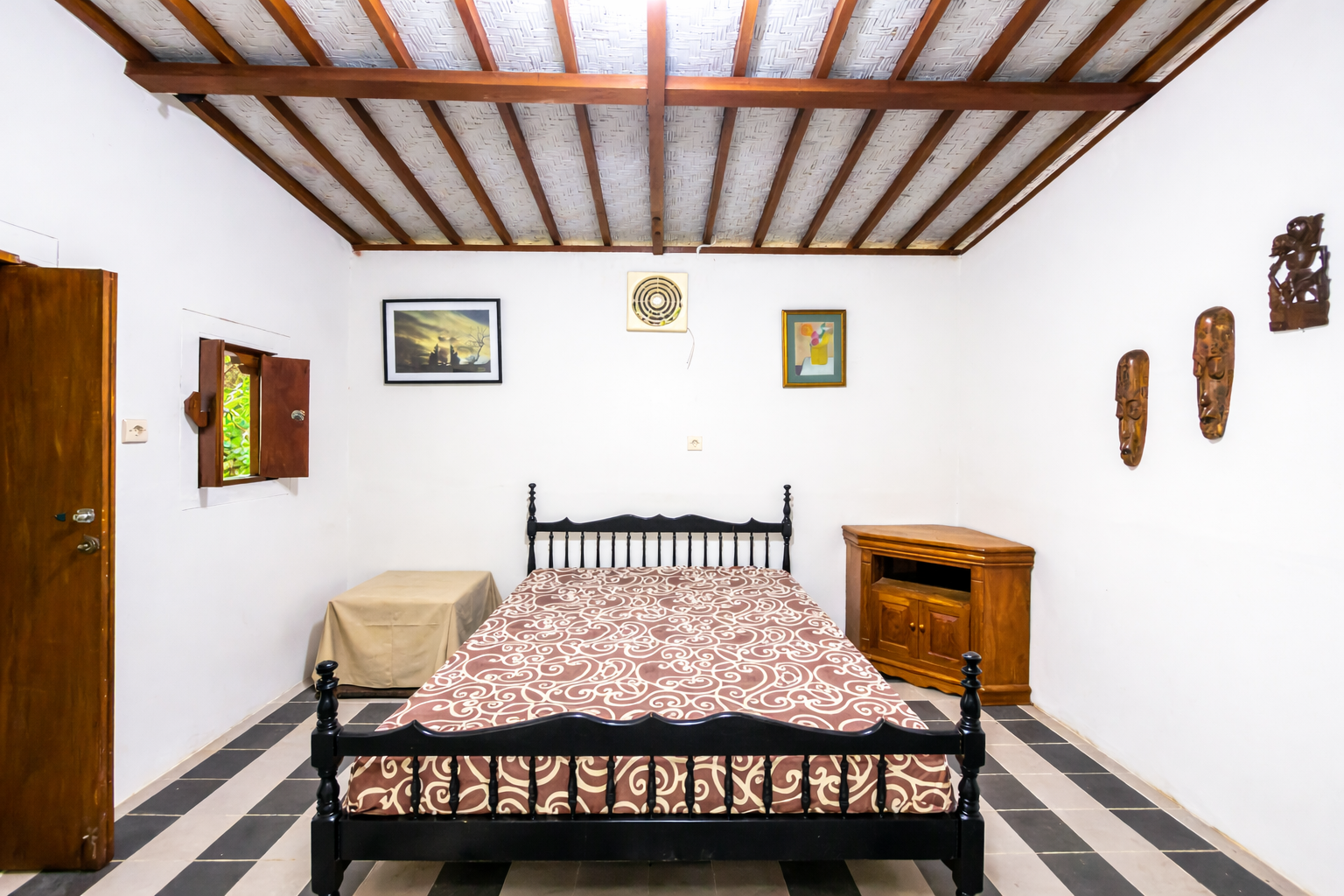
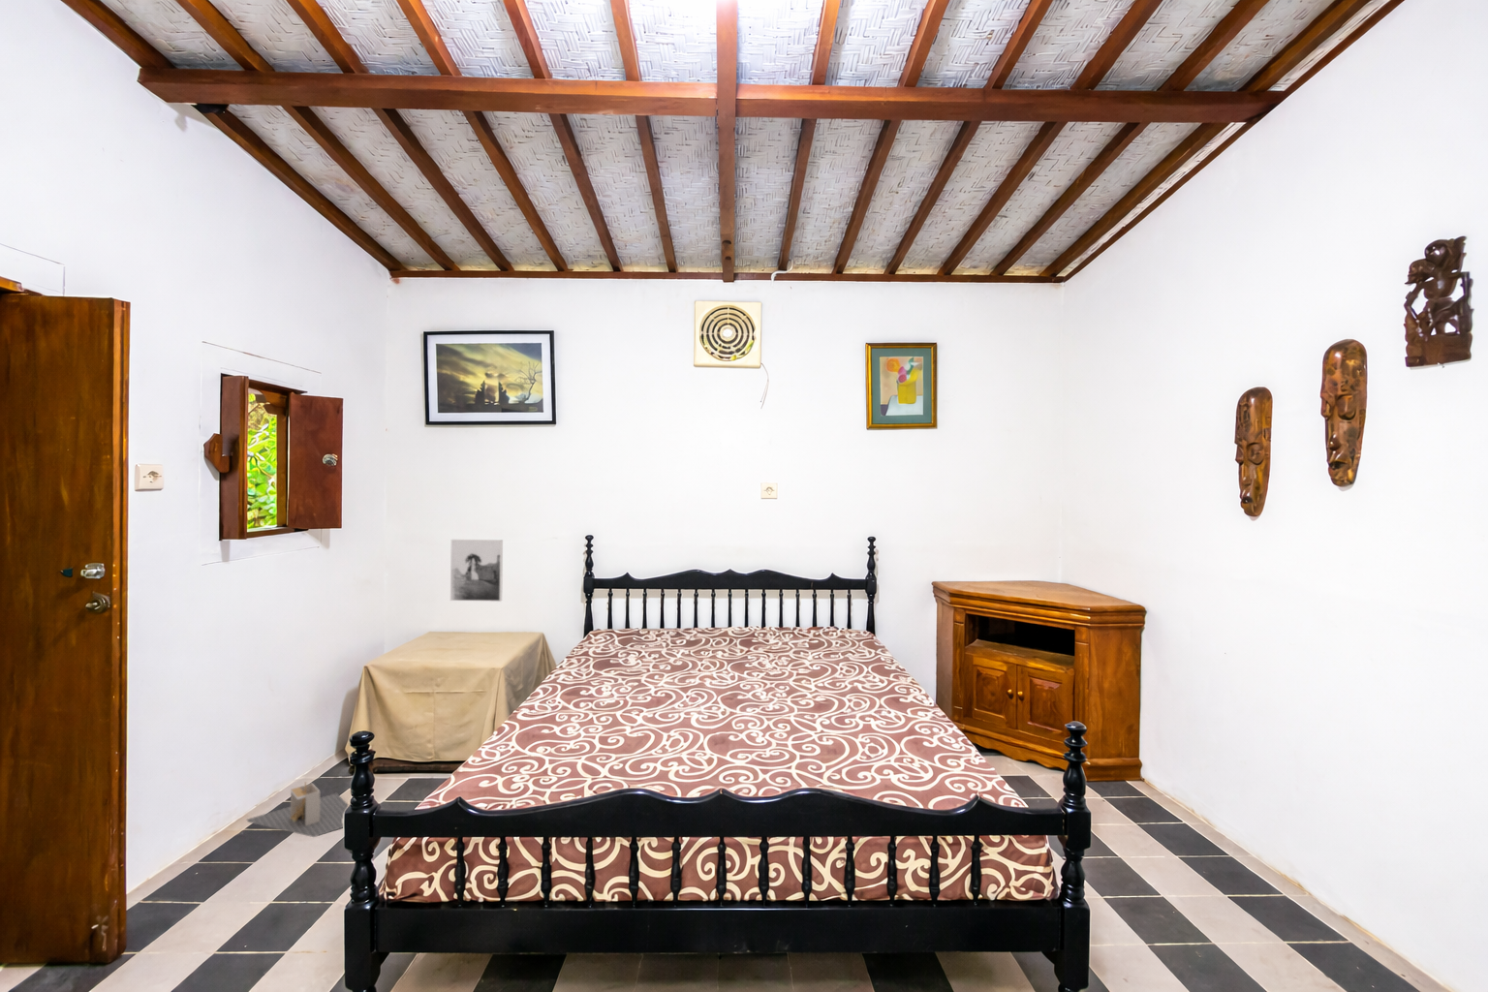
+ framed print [450,538,504,602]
+ storage bin [246,781,349,838]
